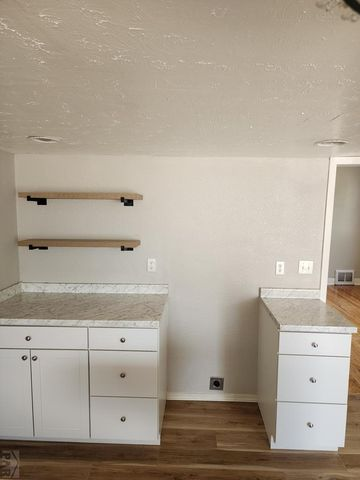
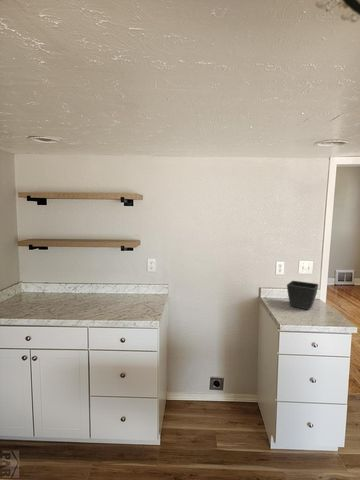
+ flower pot [286,280,319,311]
